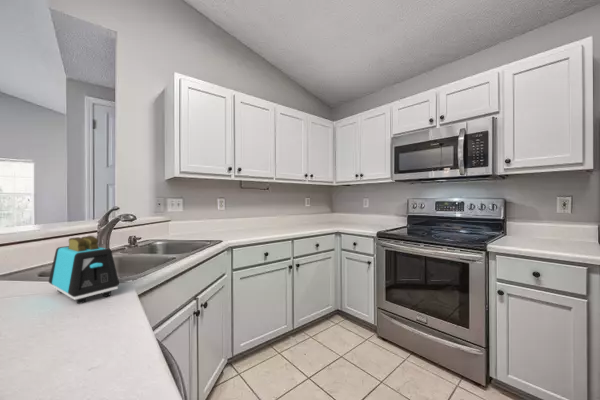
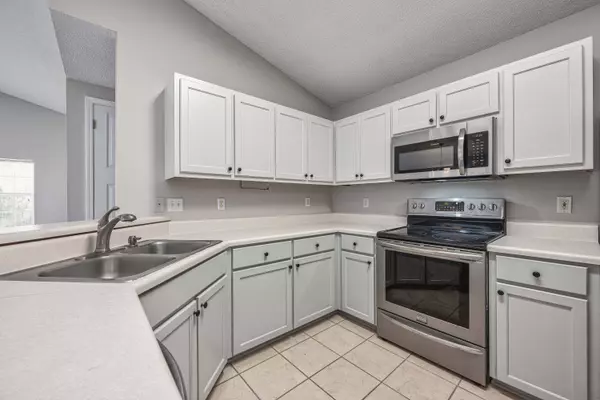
- toaster [48,235,120,305]
